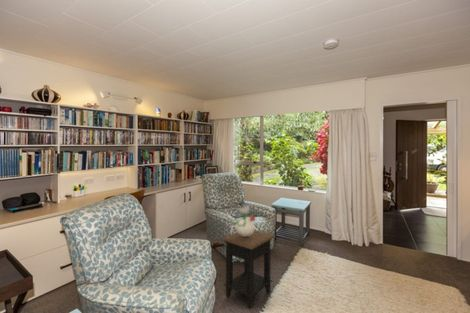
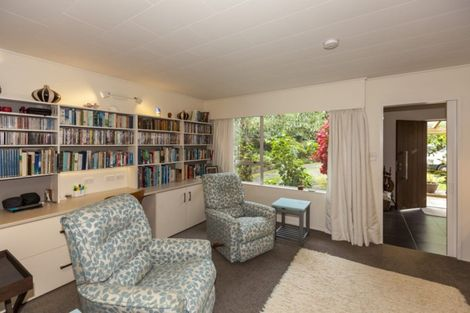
- potted flower [235,204,256,236]
- side table [220,229,277,310]
